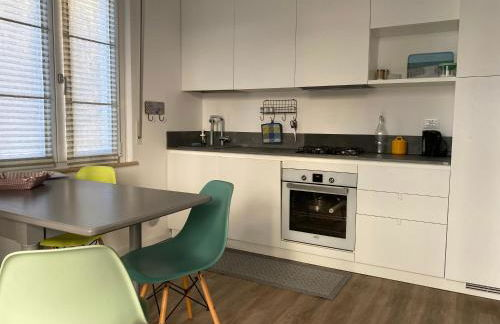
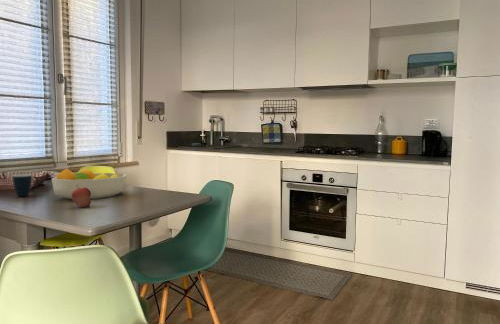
+ fruit [71,185,92,208]
+ mug [12,173,39,197]
+ fruit bowl [51,167,127,200]
